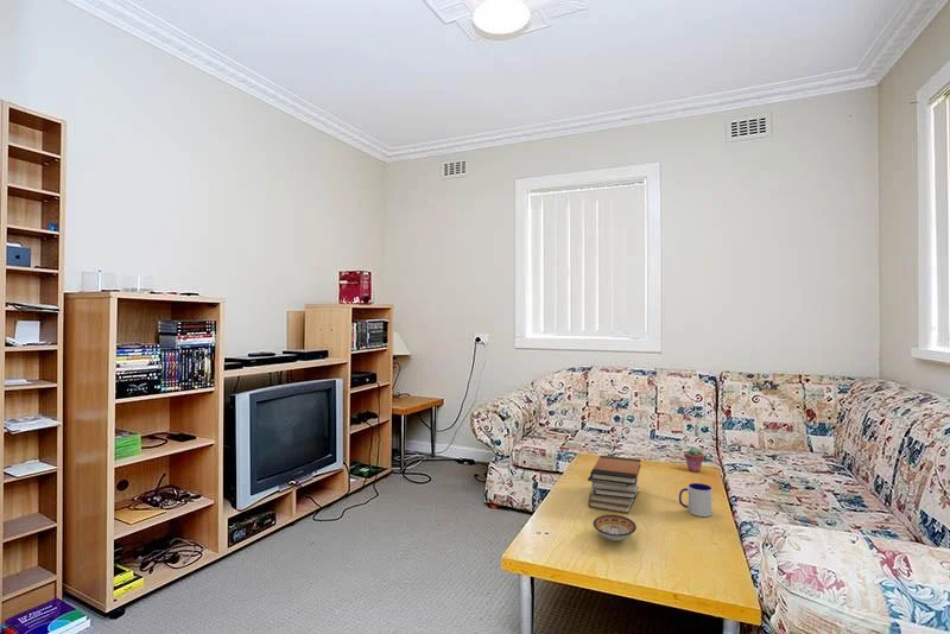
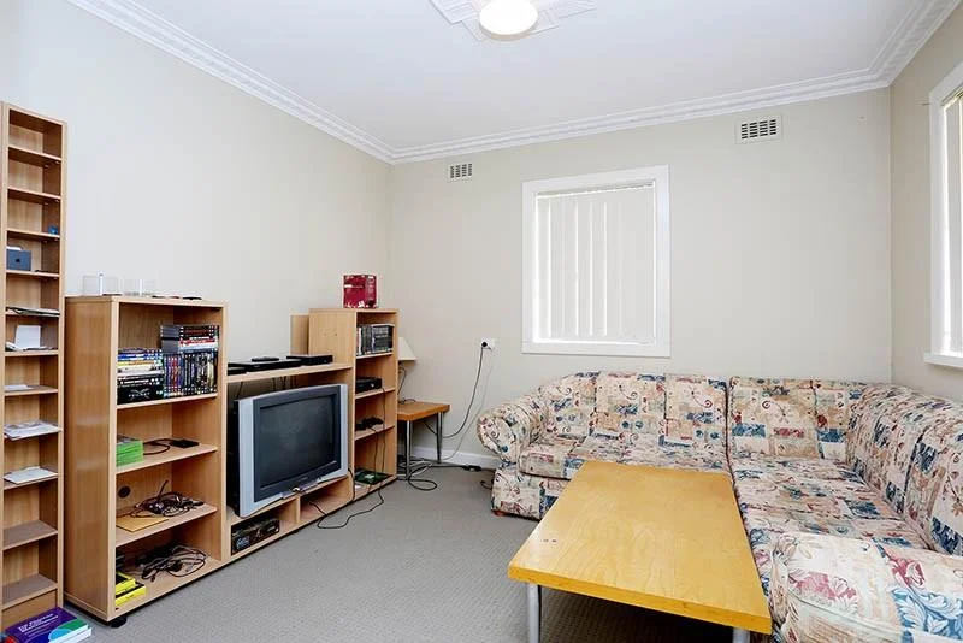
- book stack [587,455,642,514]
- mug [678,482,712,518]
- bowl [593,514,638,541]
- potted succulent [683,445,705,473]
